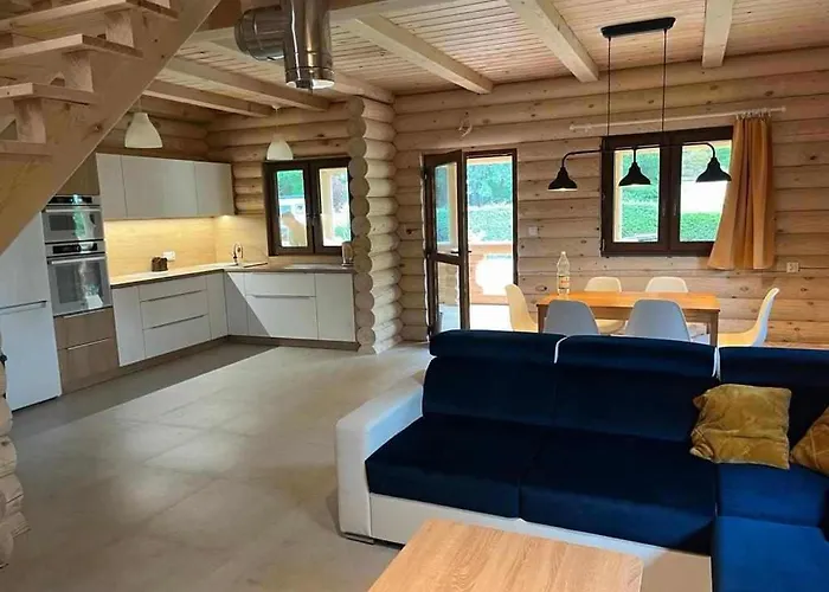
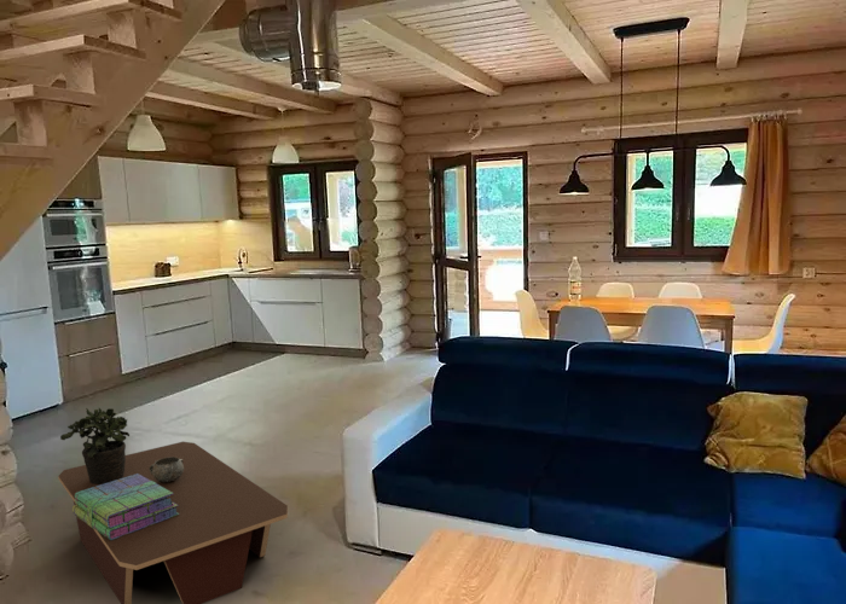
+ decorative bowl [149,457,184,482]
+ coffee table [57,441,289,604]
+ potted plant [59,407,131,484]
+ stack of books [71,474,179,540]
